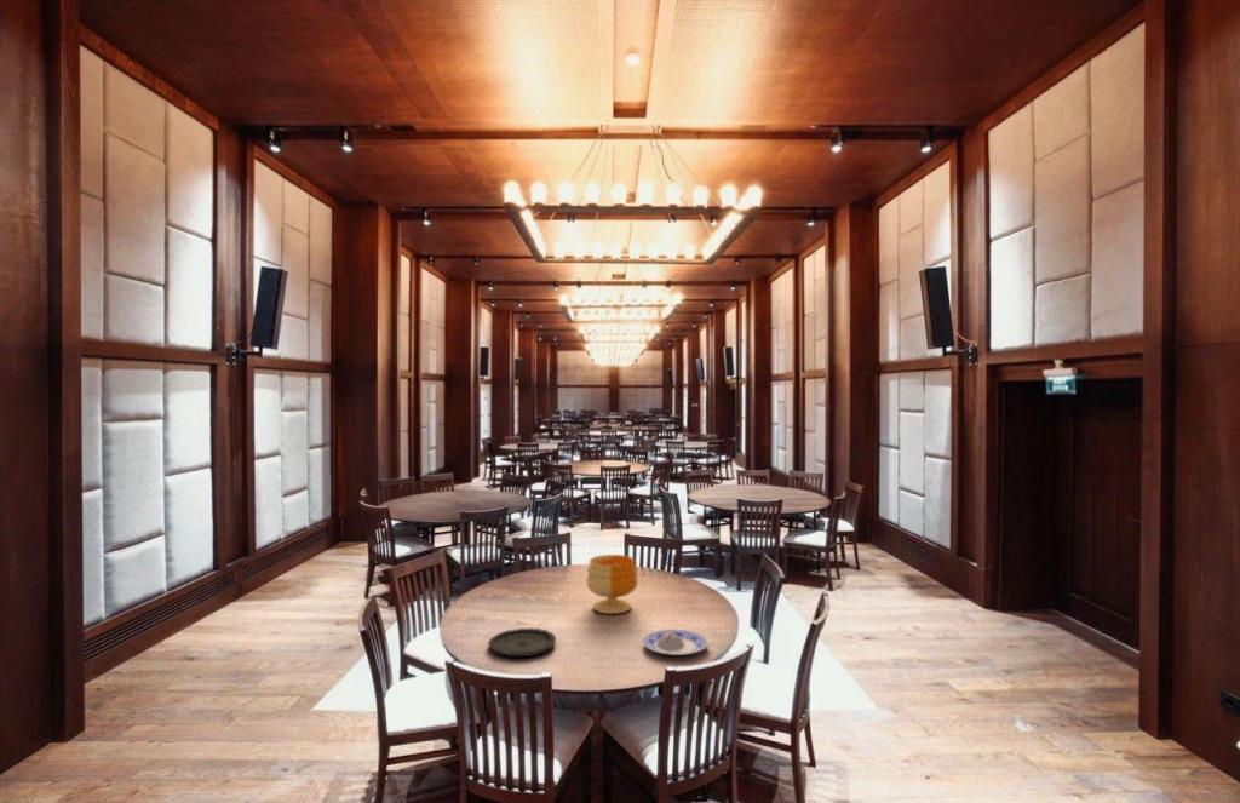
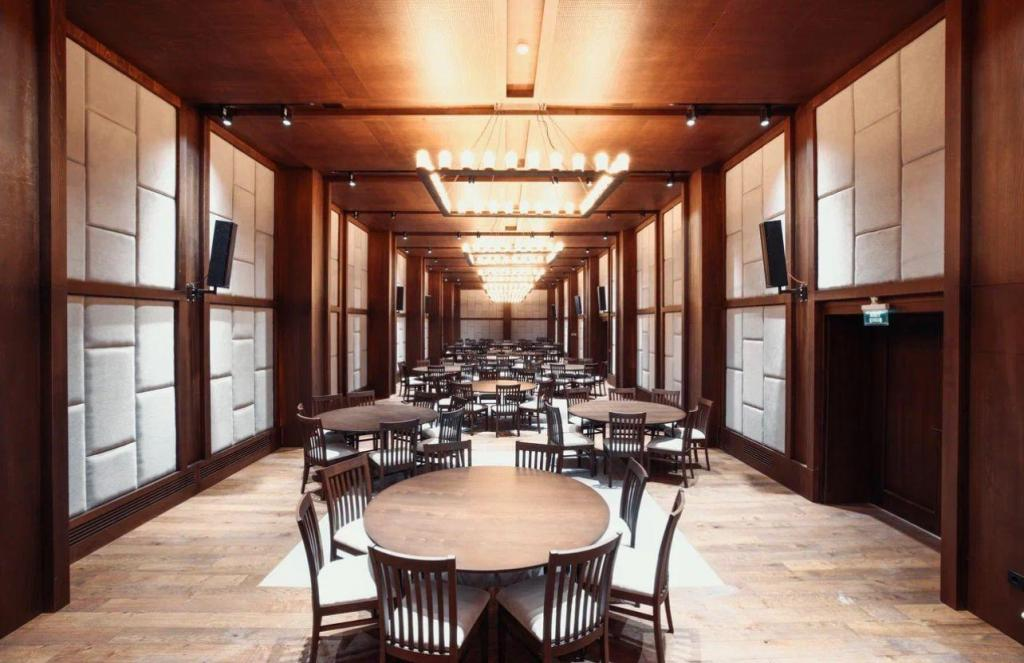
- plate [488,627,557,658]
- footed bowl [585,554,638,615]
- plate [642,629,708,656]
